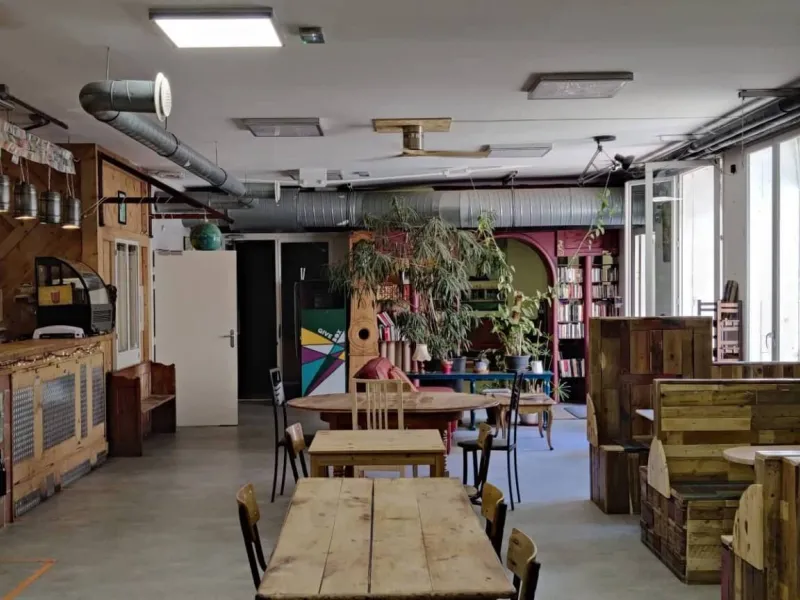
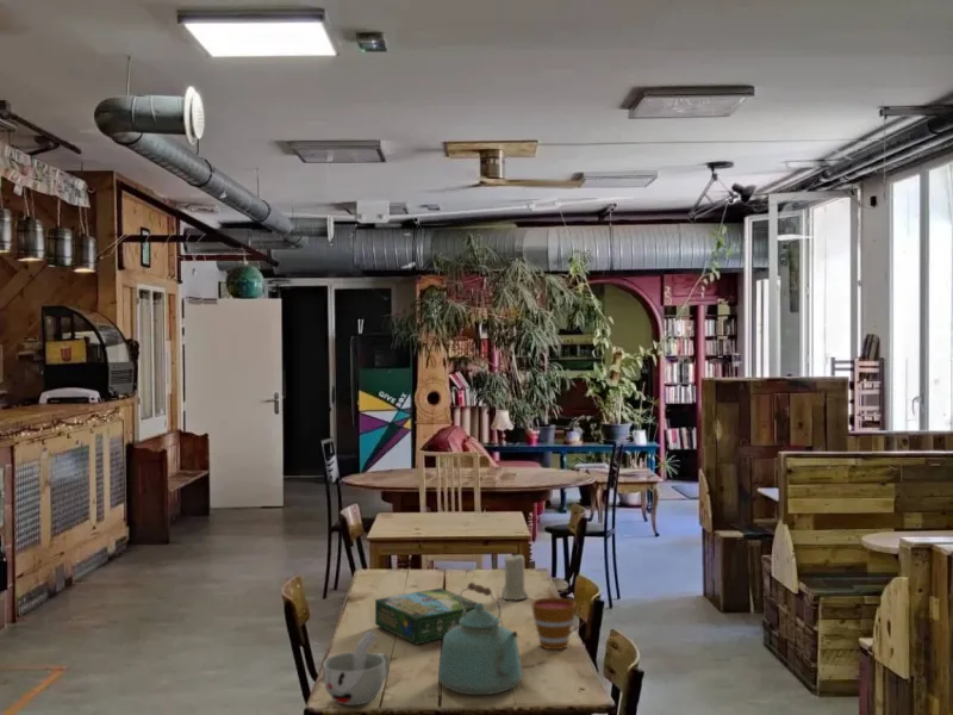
+ candle [500,553,530,601]
+ board game [374,587,478,646]
+ cup [530,596,586,651]
+ kettle [437,582,524,696]
+ cup [322,629,391,707]
